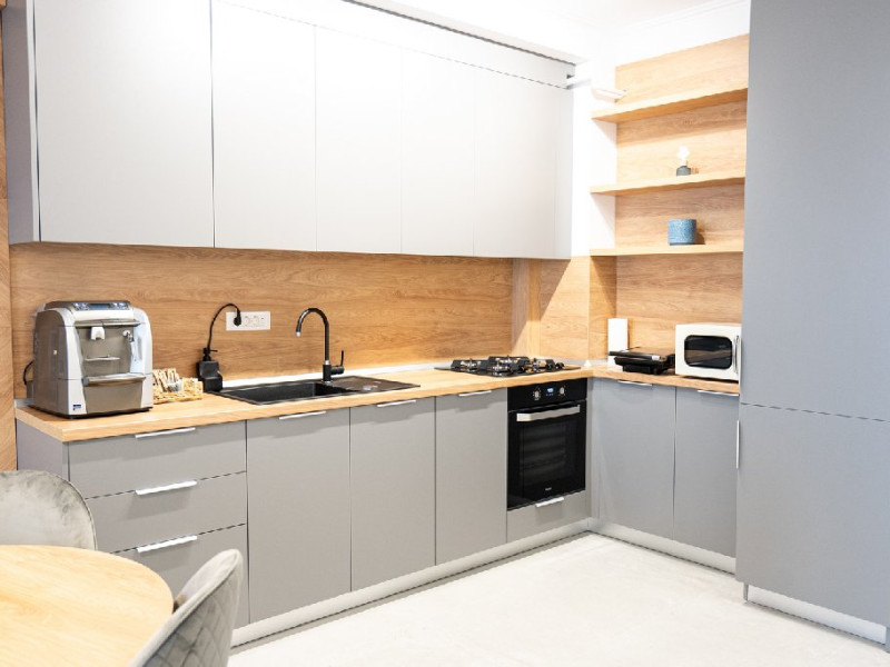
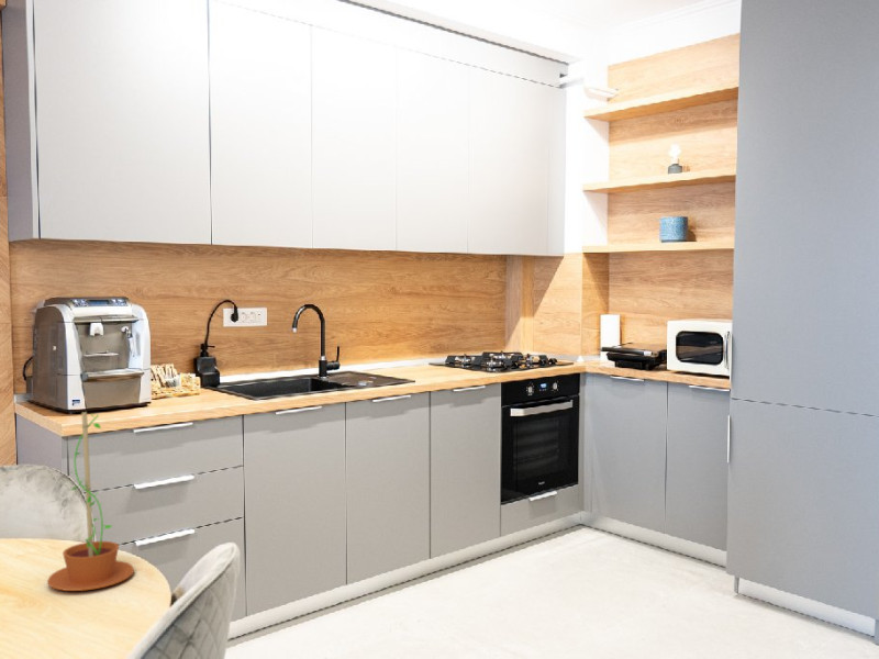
+ flower pot [46,411,135,592]
